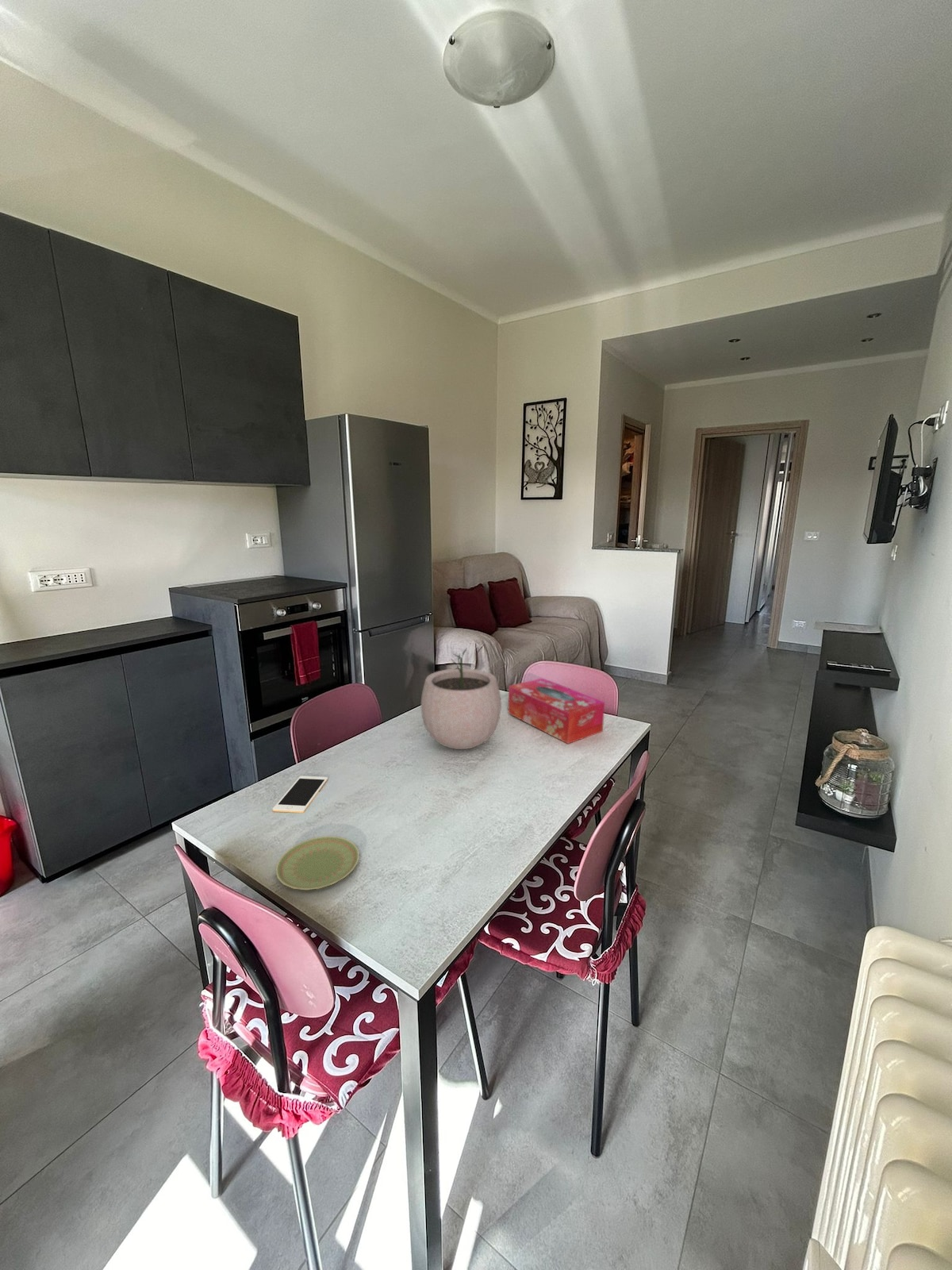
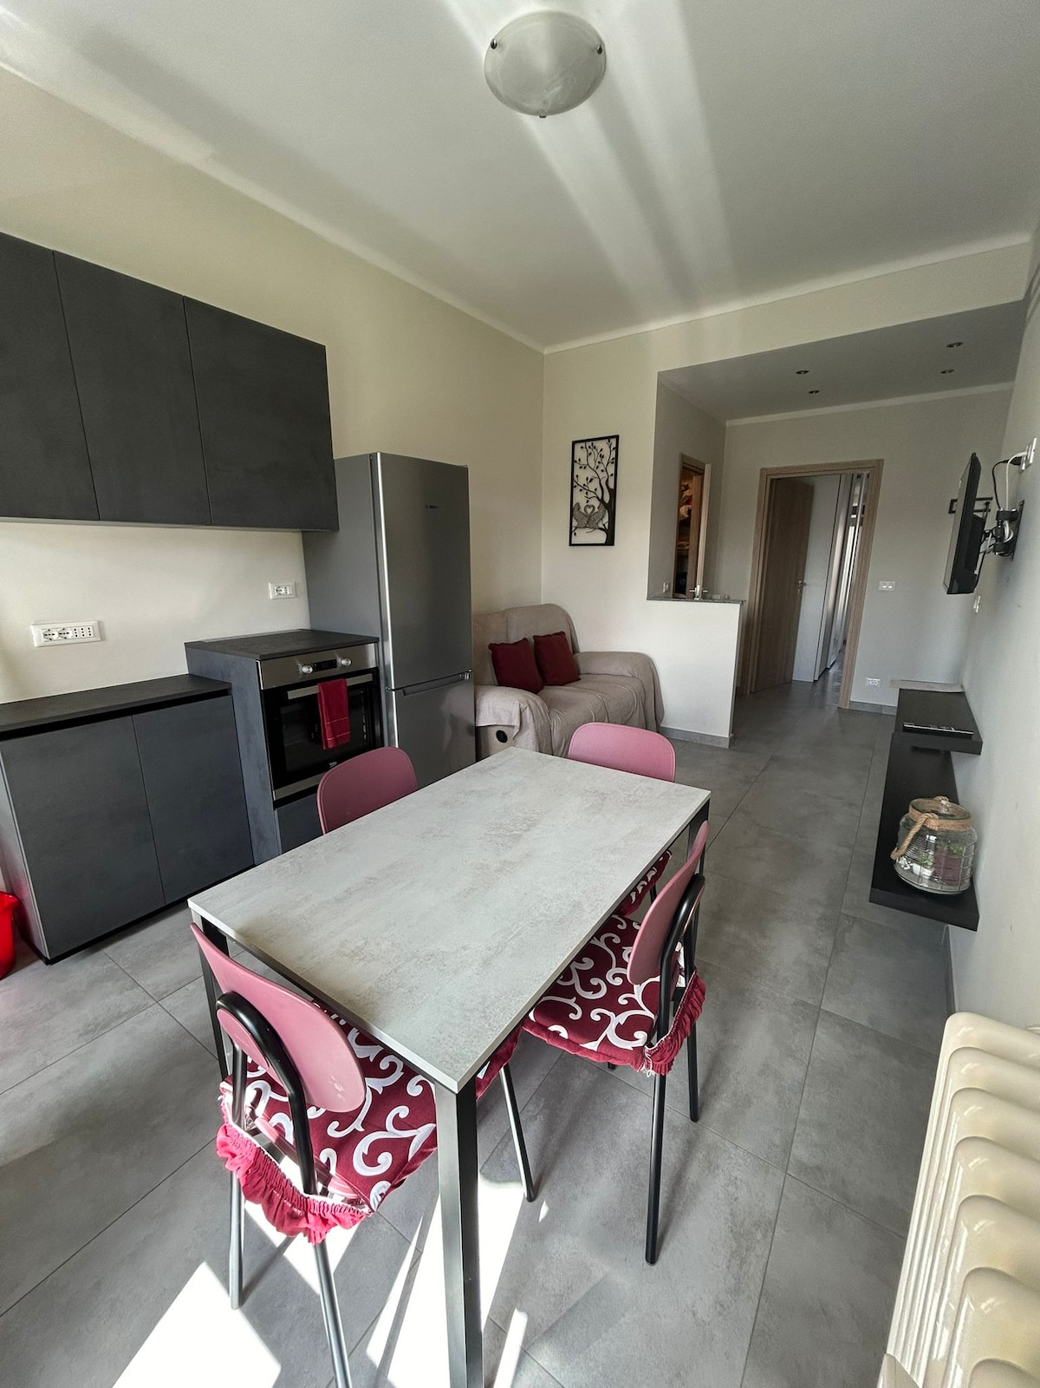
- plate [275,836,360,891]
- cell phone [272,775,328,814]
- tissue box [508,677,605,745]
- plant pot [420,648,502,750]
